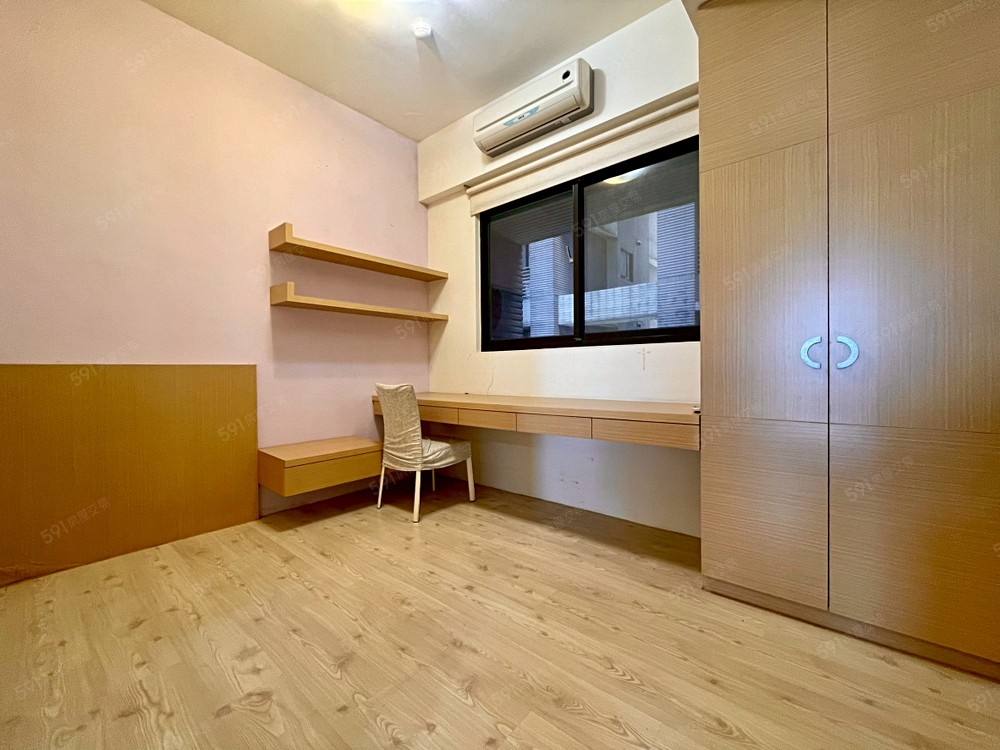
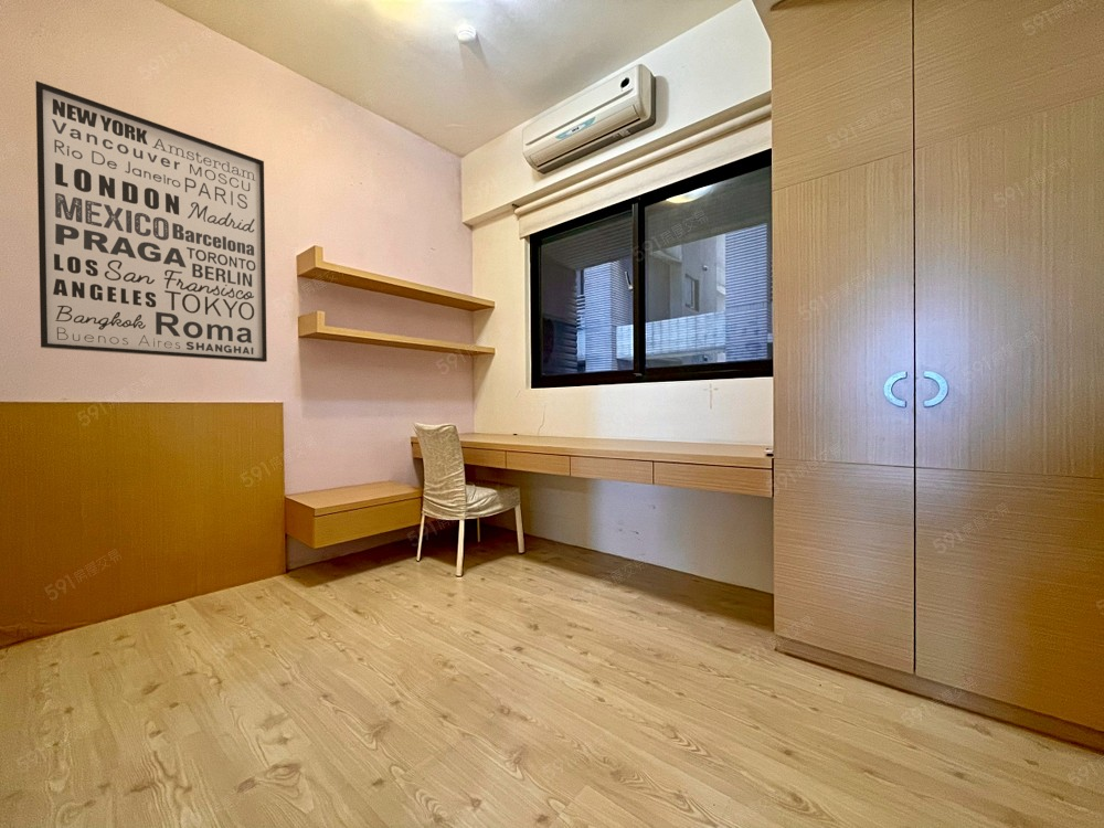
+ wall art [34,79,268,363]
